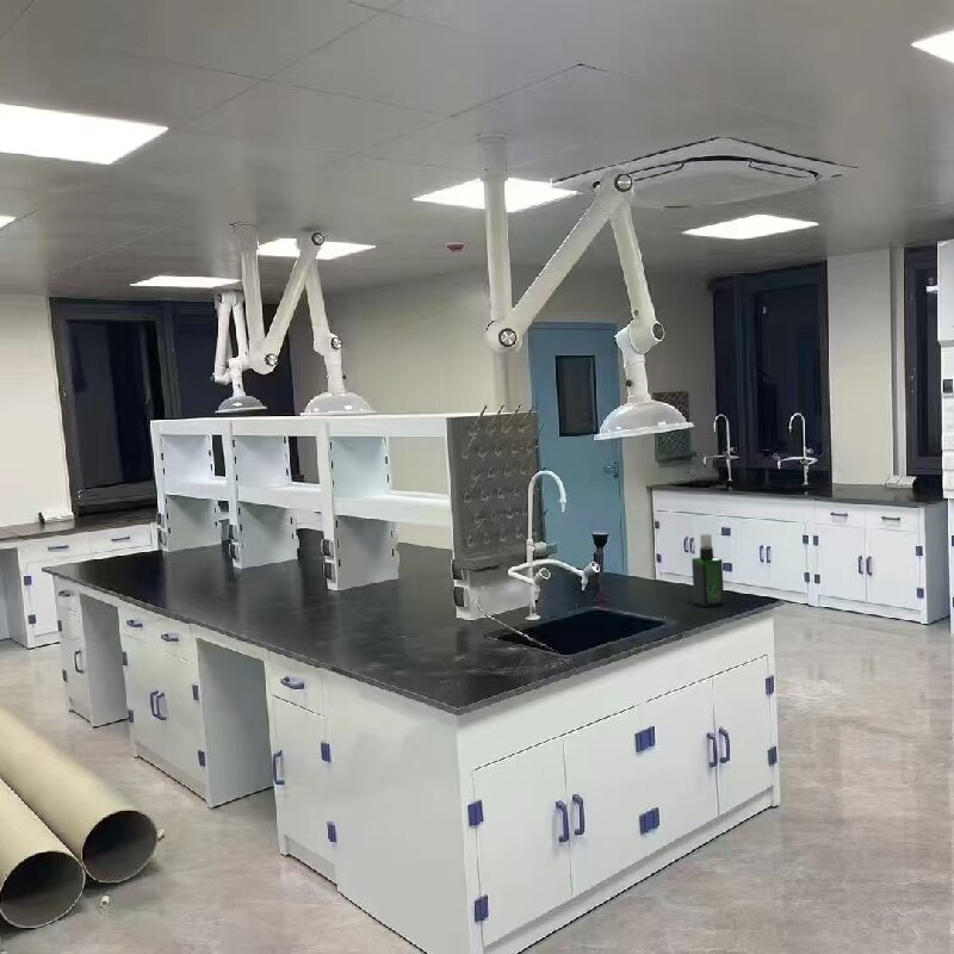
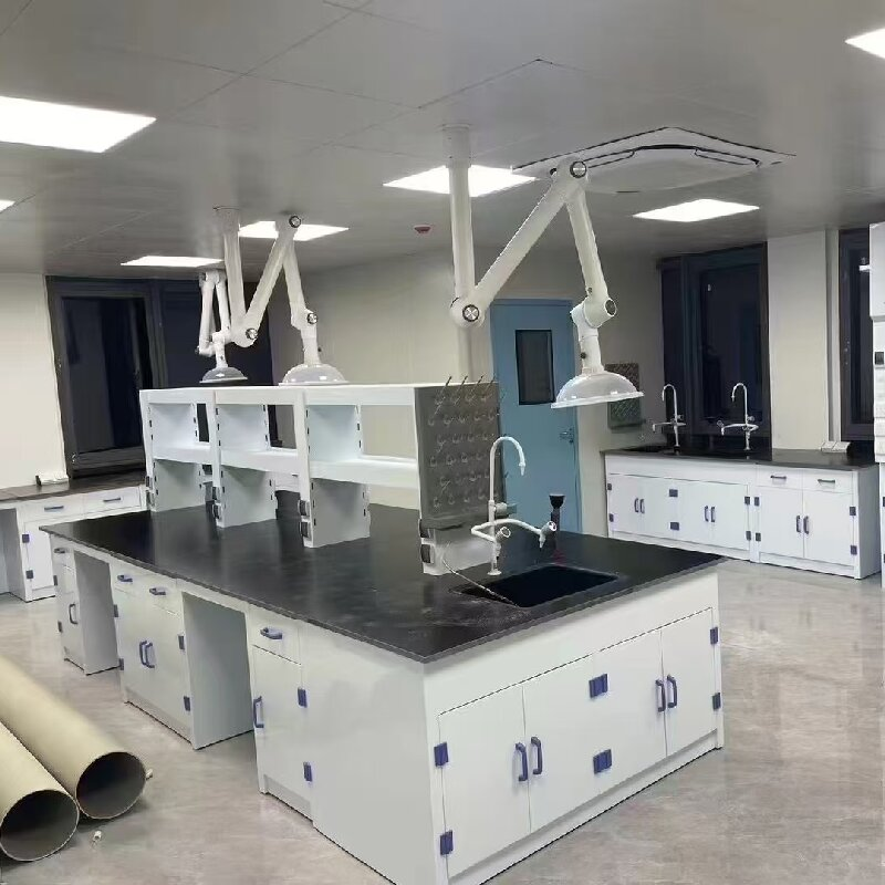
- spray bottle [690,533,725,608]
